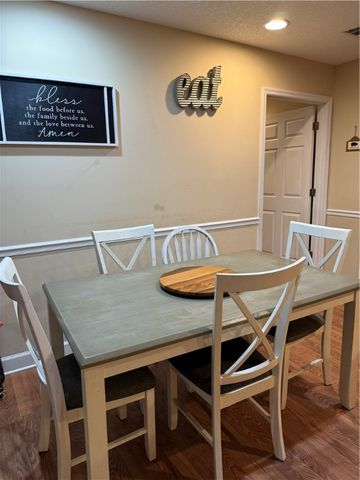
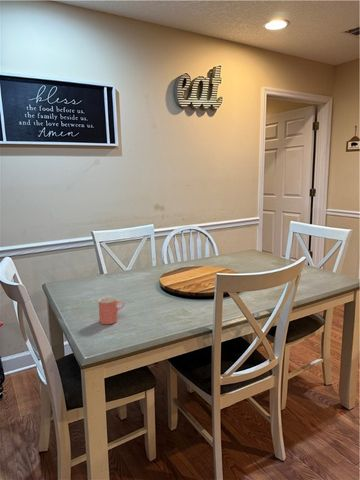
+ cup [97,296,125,325]
